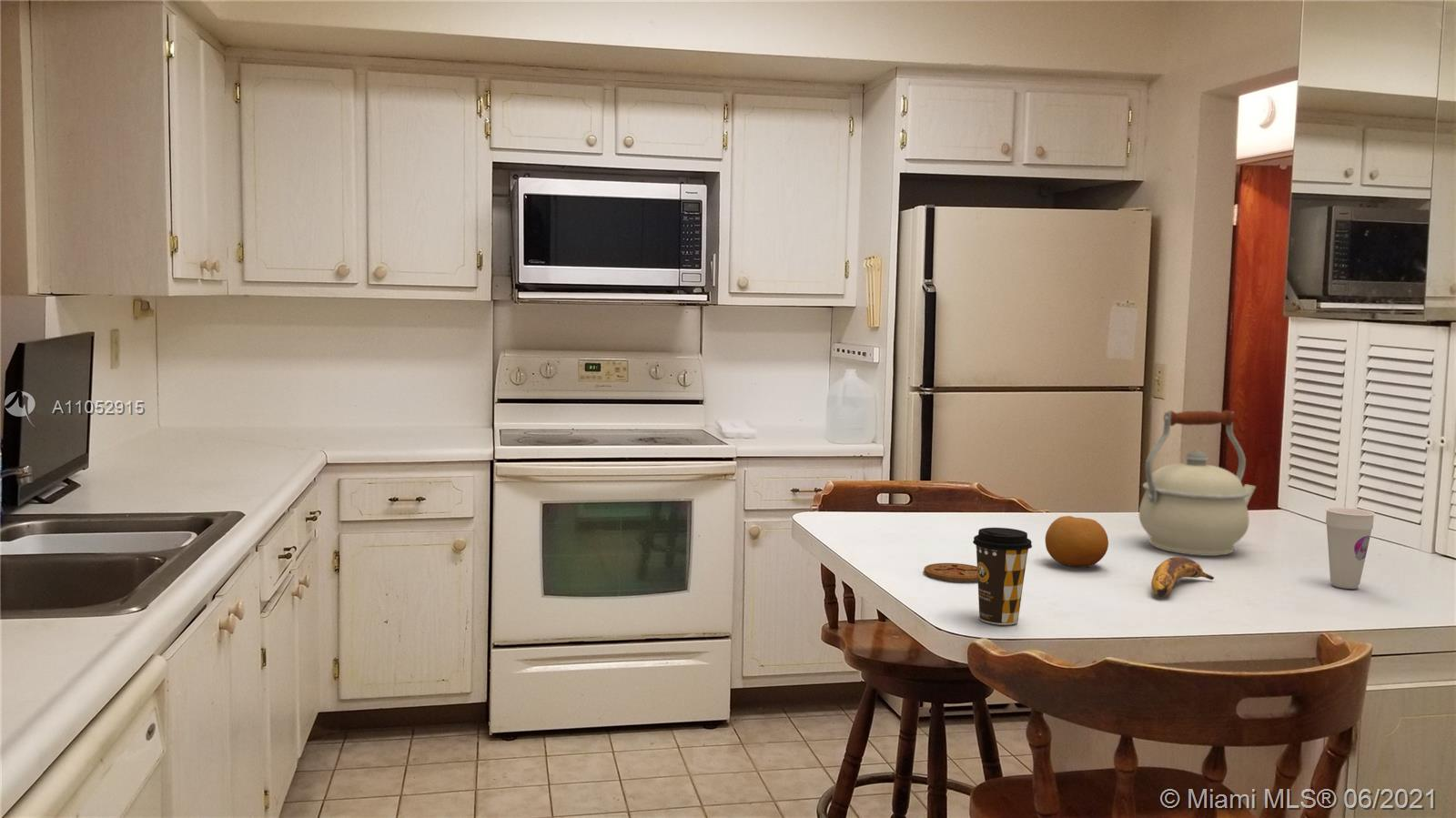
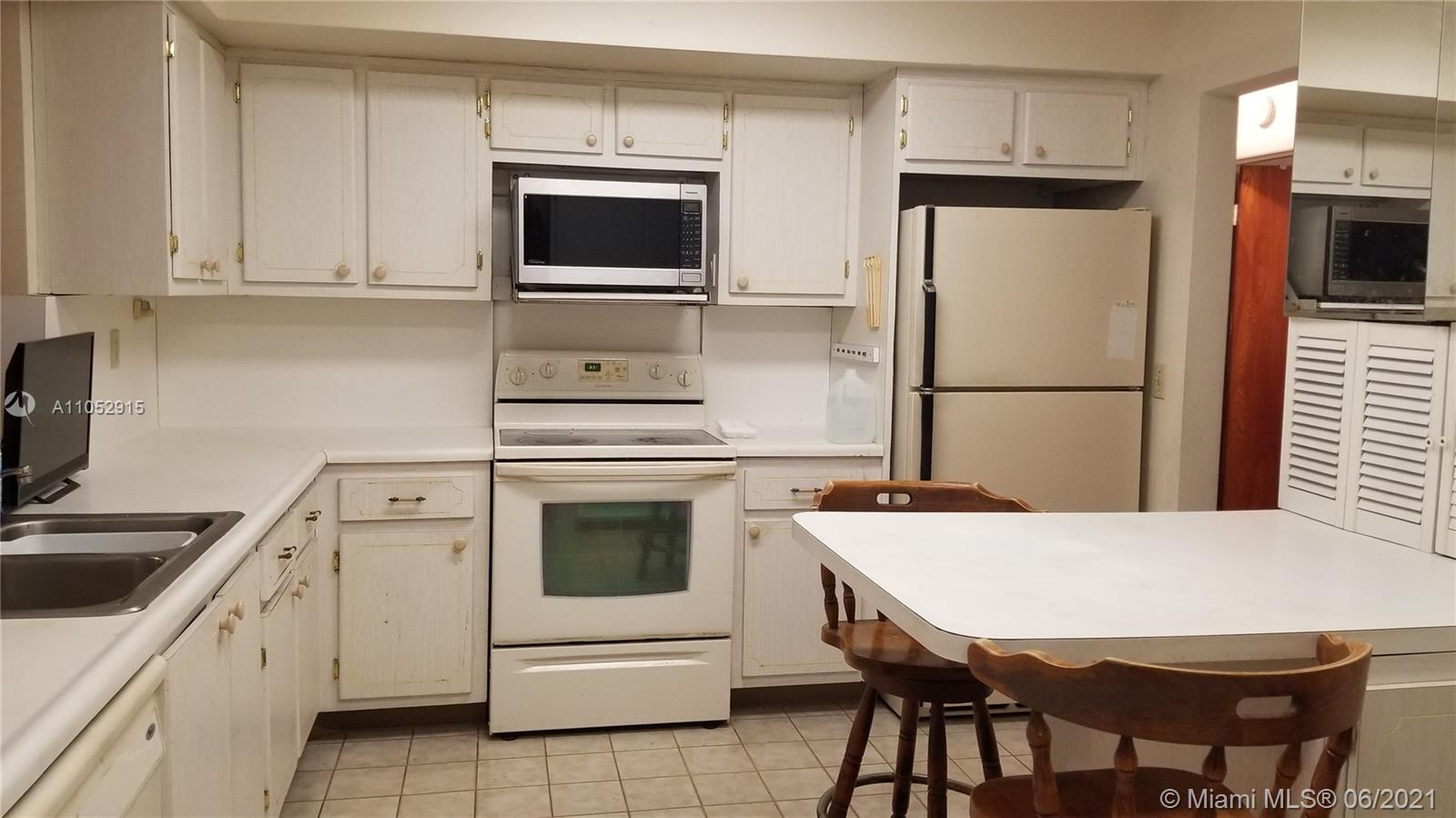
- kettle [1138,409,1257,557]
- coffee cup [972,527,1033,626]
- cup [1325,507,1376,590]
- coaster [923,562,978,582]
- fruit [1045,515,1109,568]
- banana [1150,556,1215,598]
